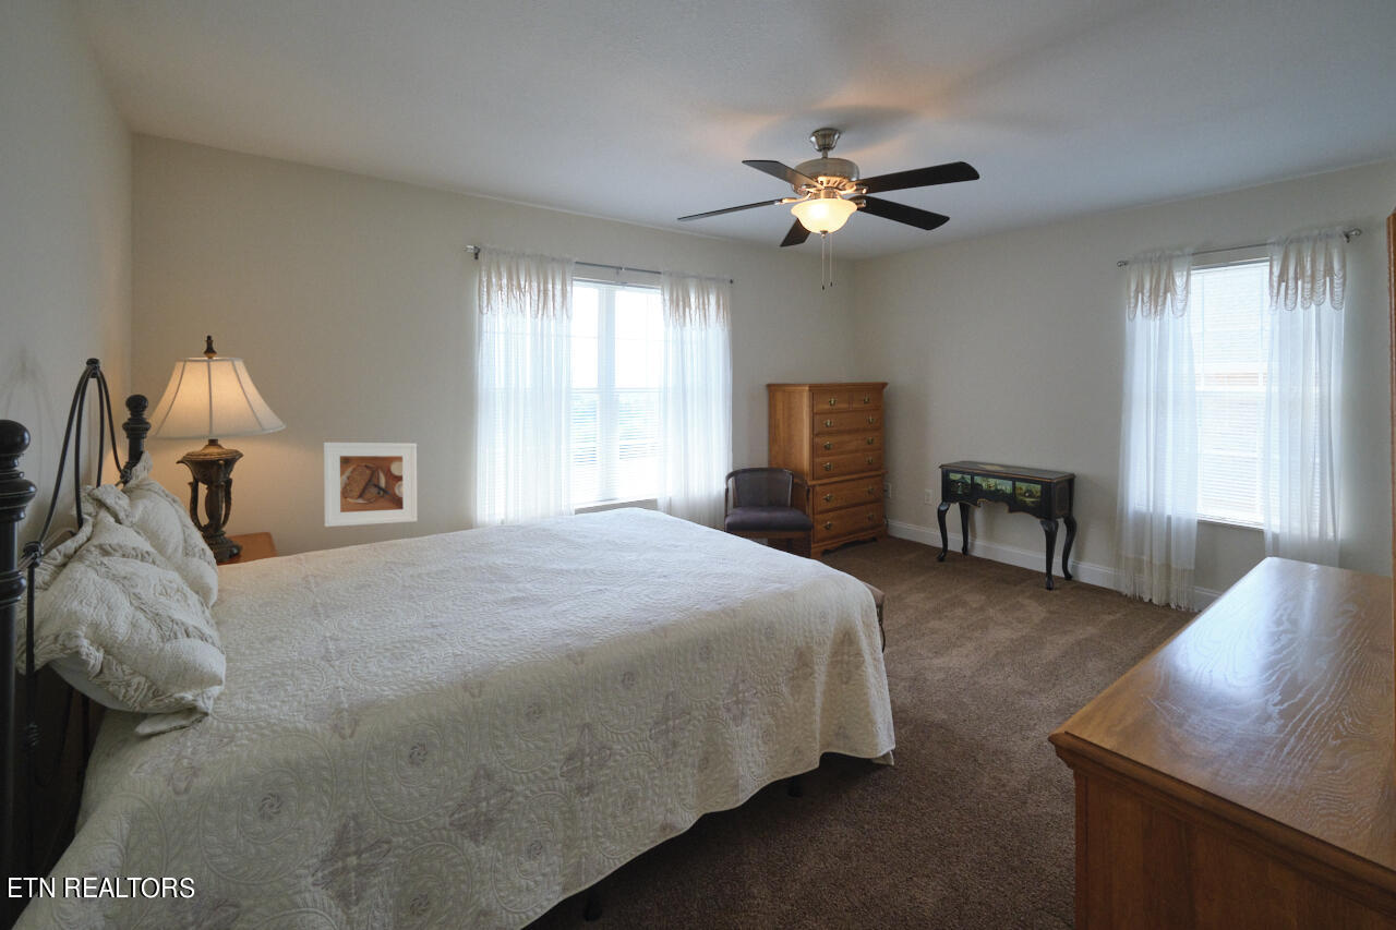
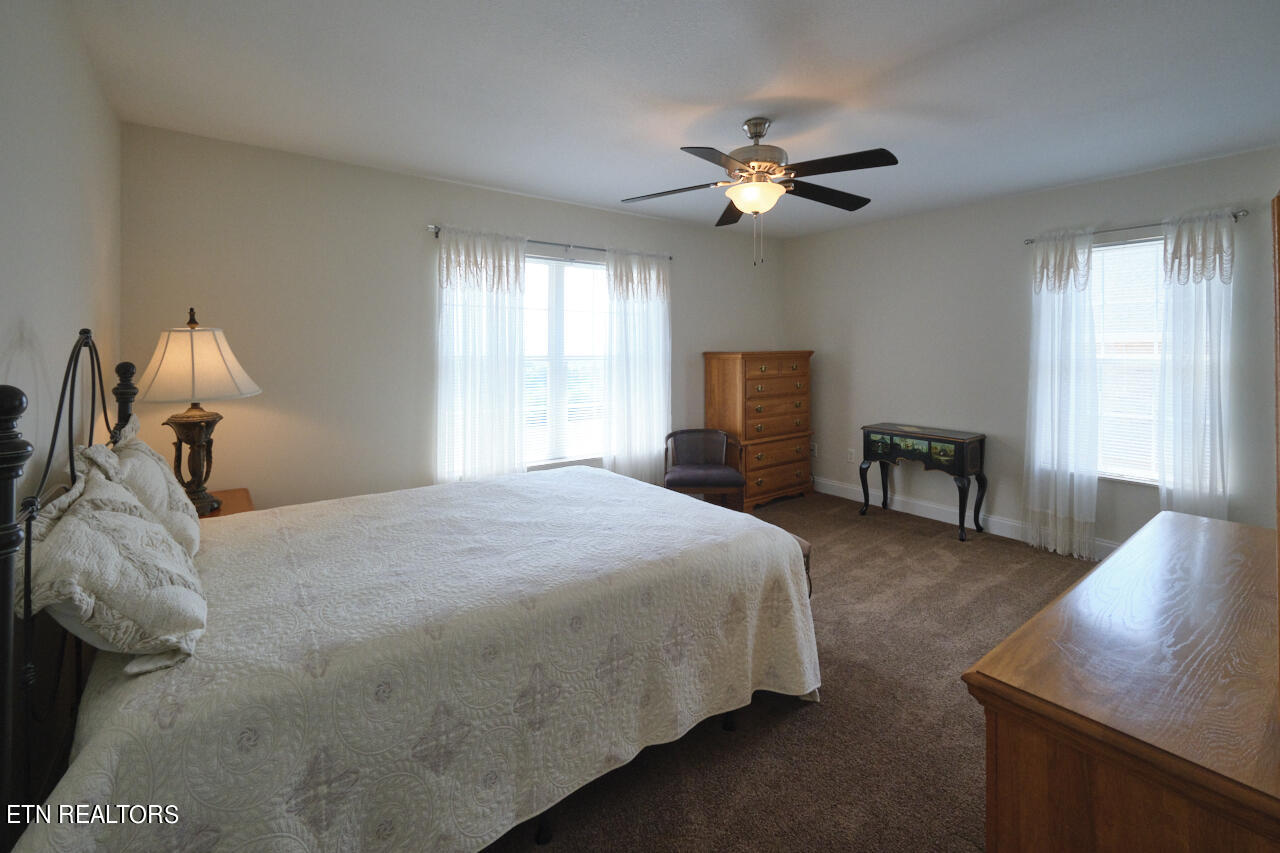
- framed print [323,442,418,528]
